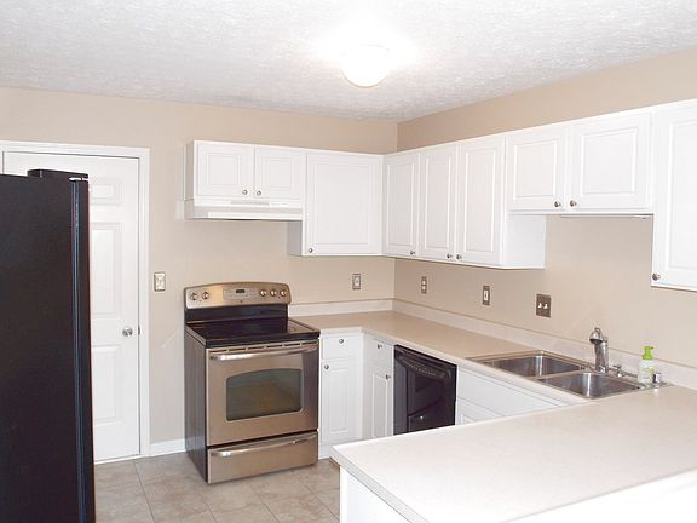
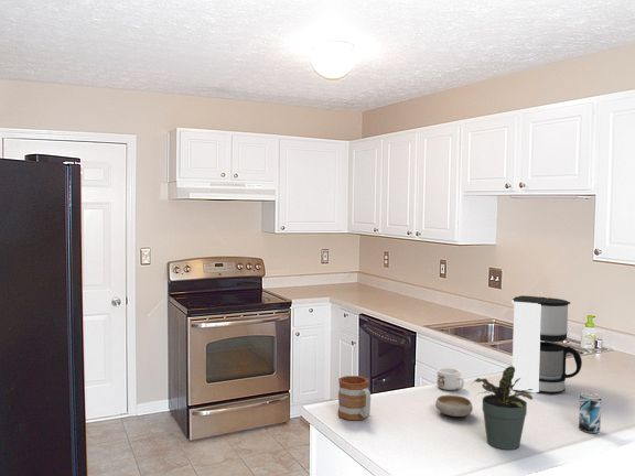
+ bowl [434,394,474,418]
+ mug [337,375,372,421]
+ potted plant [472,365,534,451]
+ beer can [578,391,602,435]
+ mug [435,367,465,391]
+ coffee maker [510,294,583,394]
